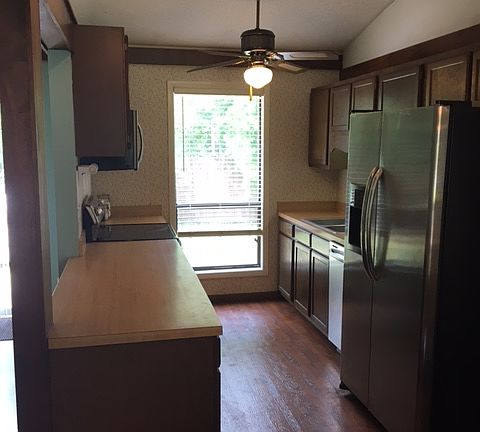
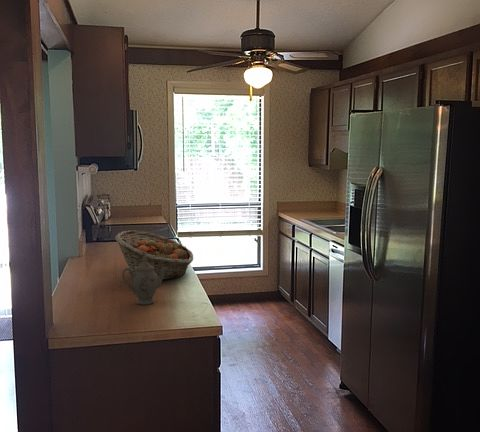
+ chinaware [121,256,167,306]
+ fruit basket [114,229,194,281]
